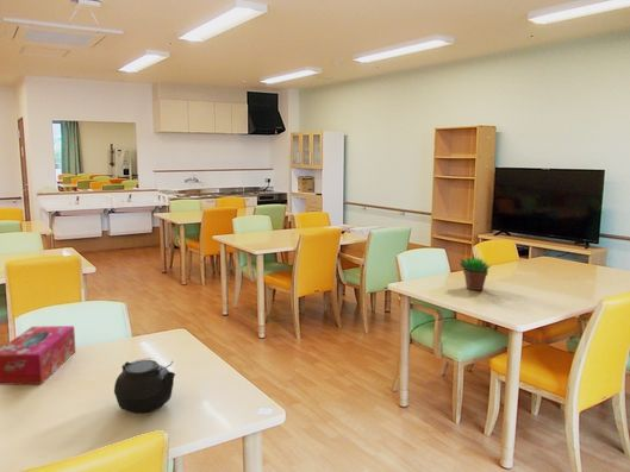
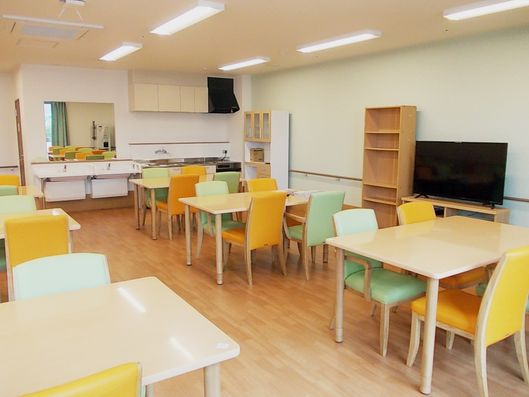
- tissue box [0,325,76,386]
- succulent plant [457,257,492,291]
- teapot [113,357,176,415]
